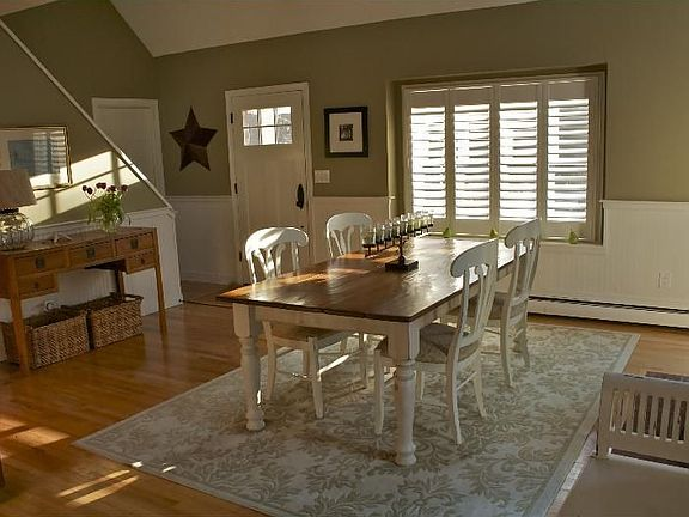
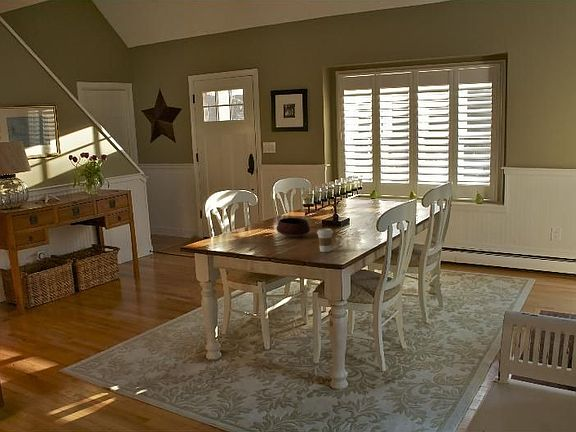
+ coffee cup [316,228,334,253]
+ bowl [276,217,311,238]
